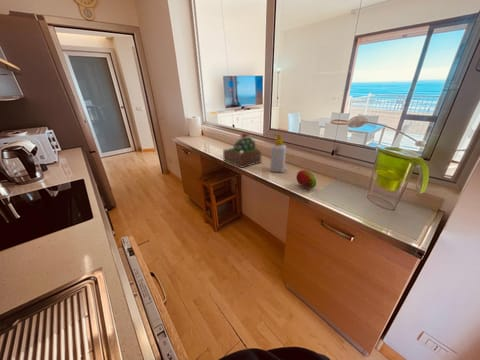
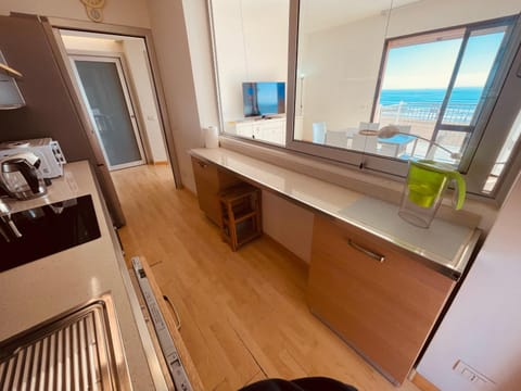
- fruit [295,169,317,190]
- succulent plant [222,133,262,169]
- soap bottle [269,133,287,173]
